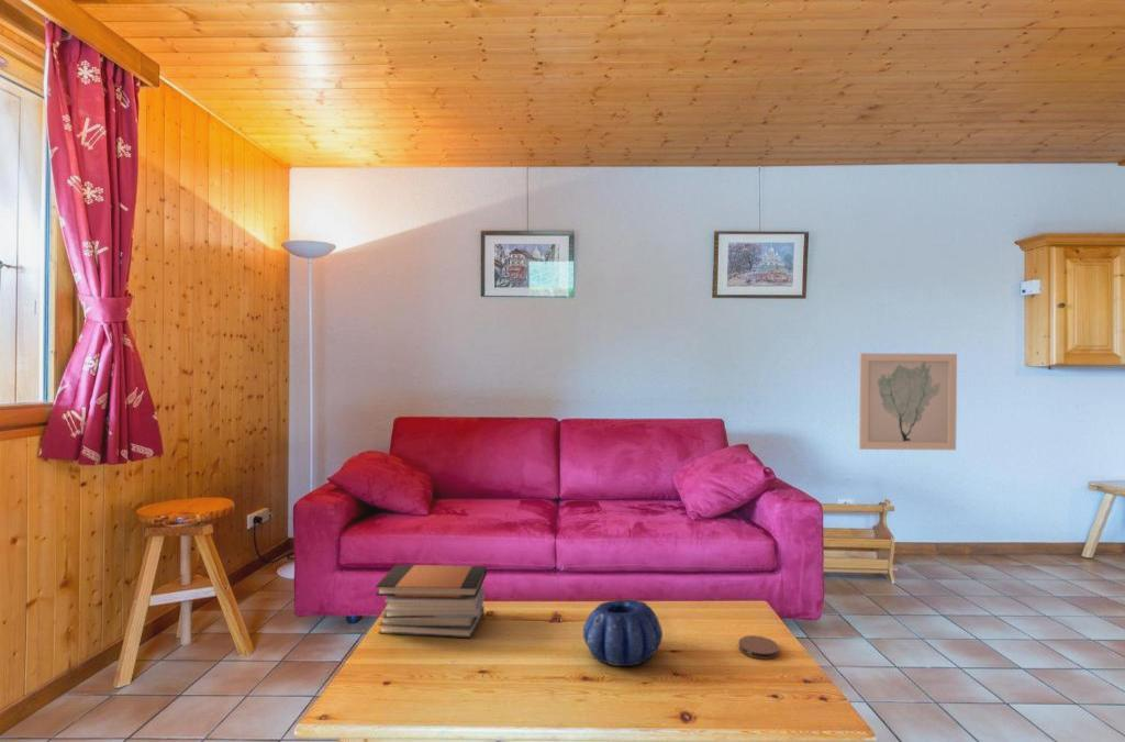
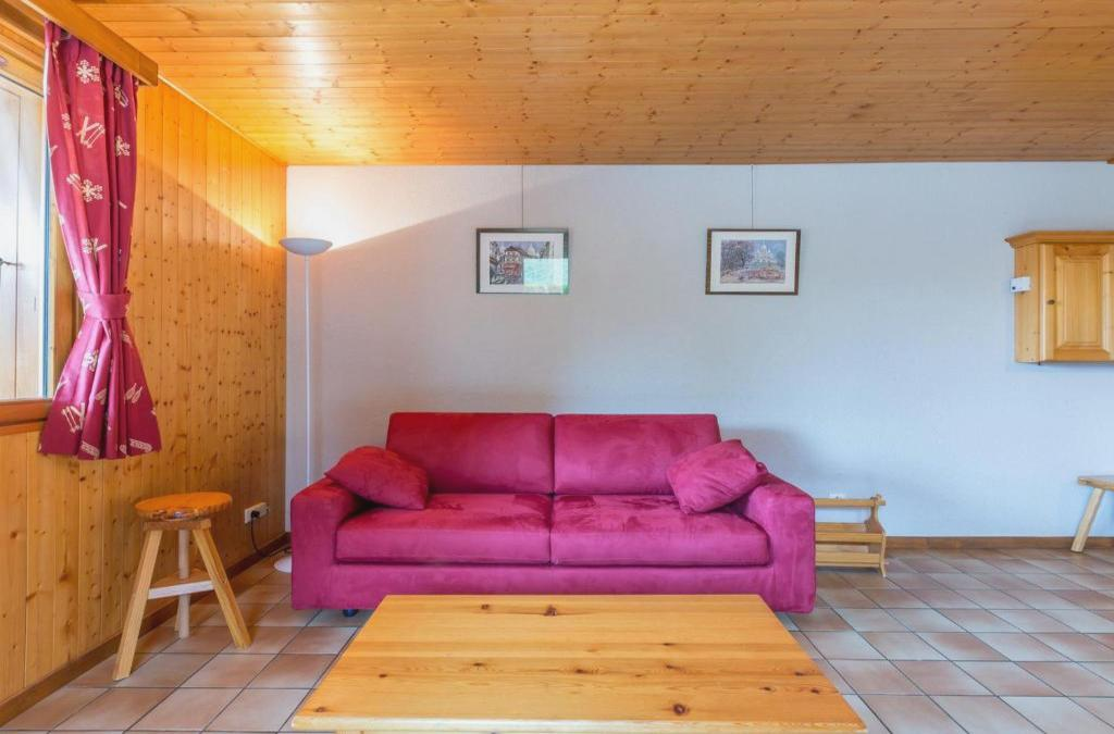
- book stack [375,564,488,639]
- wall art [858,352,958,451]
- coaster [737,634,780,661]
- decorative bowl [582,598,664,667]
